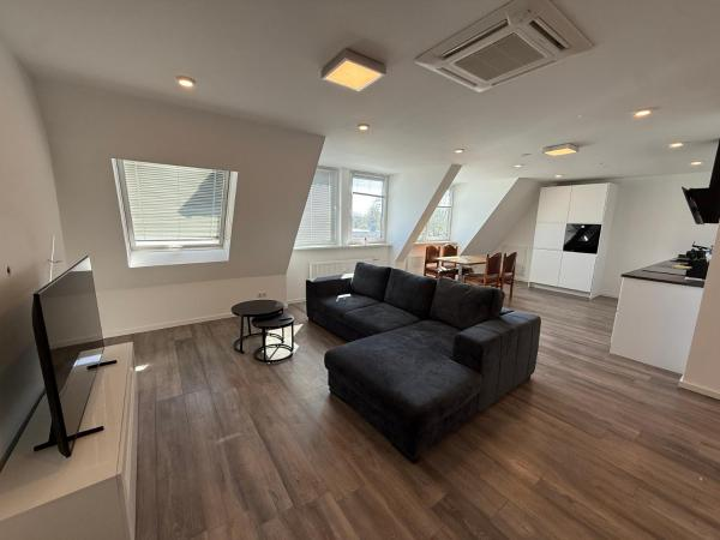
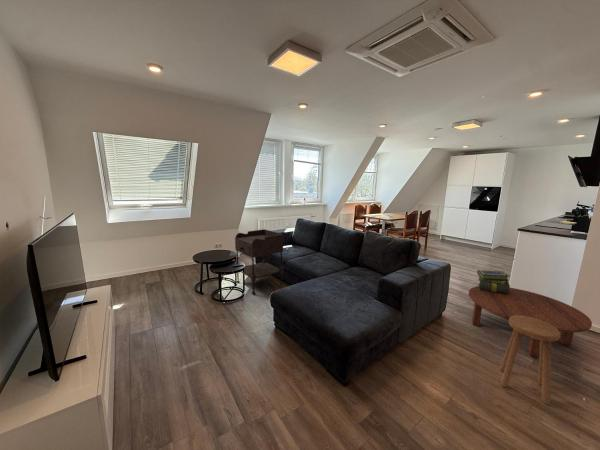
+ side table [234,228,285,295]
+ stack of books [476,269,511,294]
+ coffee table [468,285,593,359]
+ stool [499,316,561,405]
